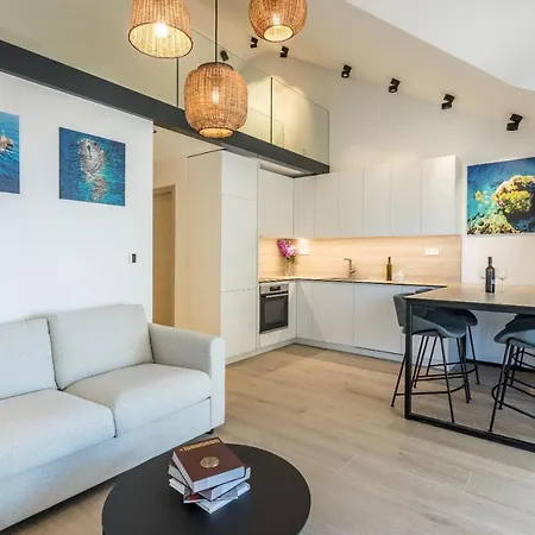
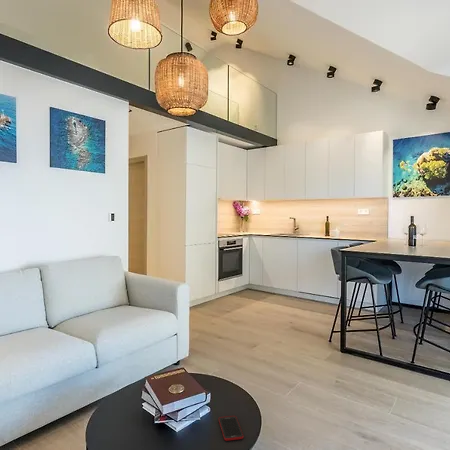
+ cell phone [218,415,244,442]
